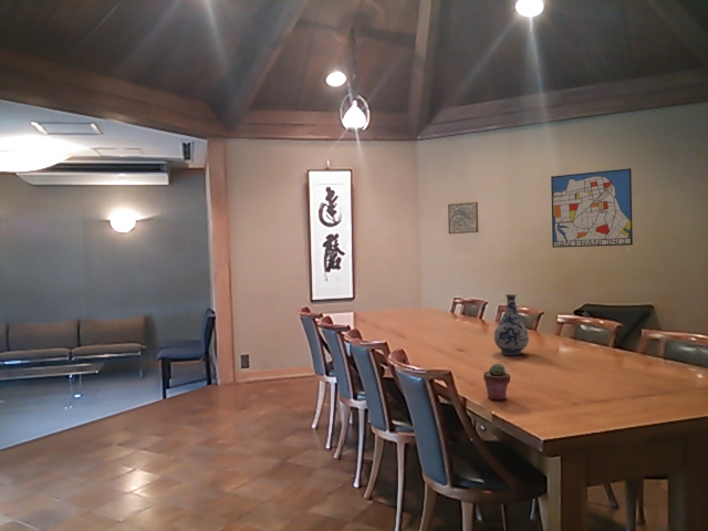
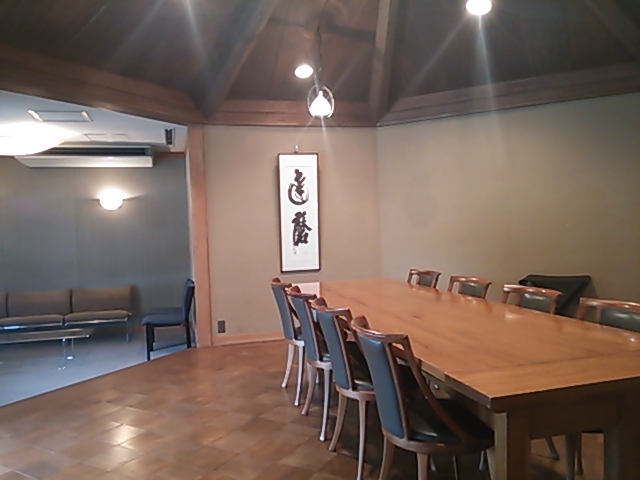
- wall art [550,167,634,249]
- wall art [447,201,479,235]
- vase [493,293,530,356]
- potted succulent [482,363,511,402]
